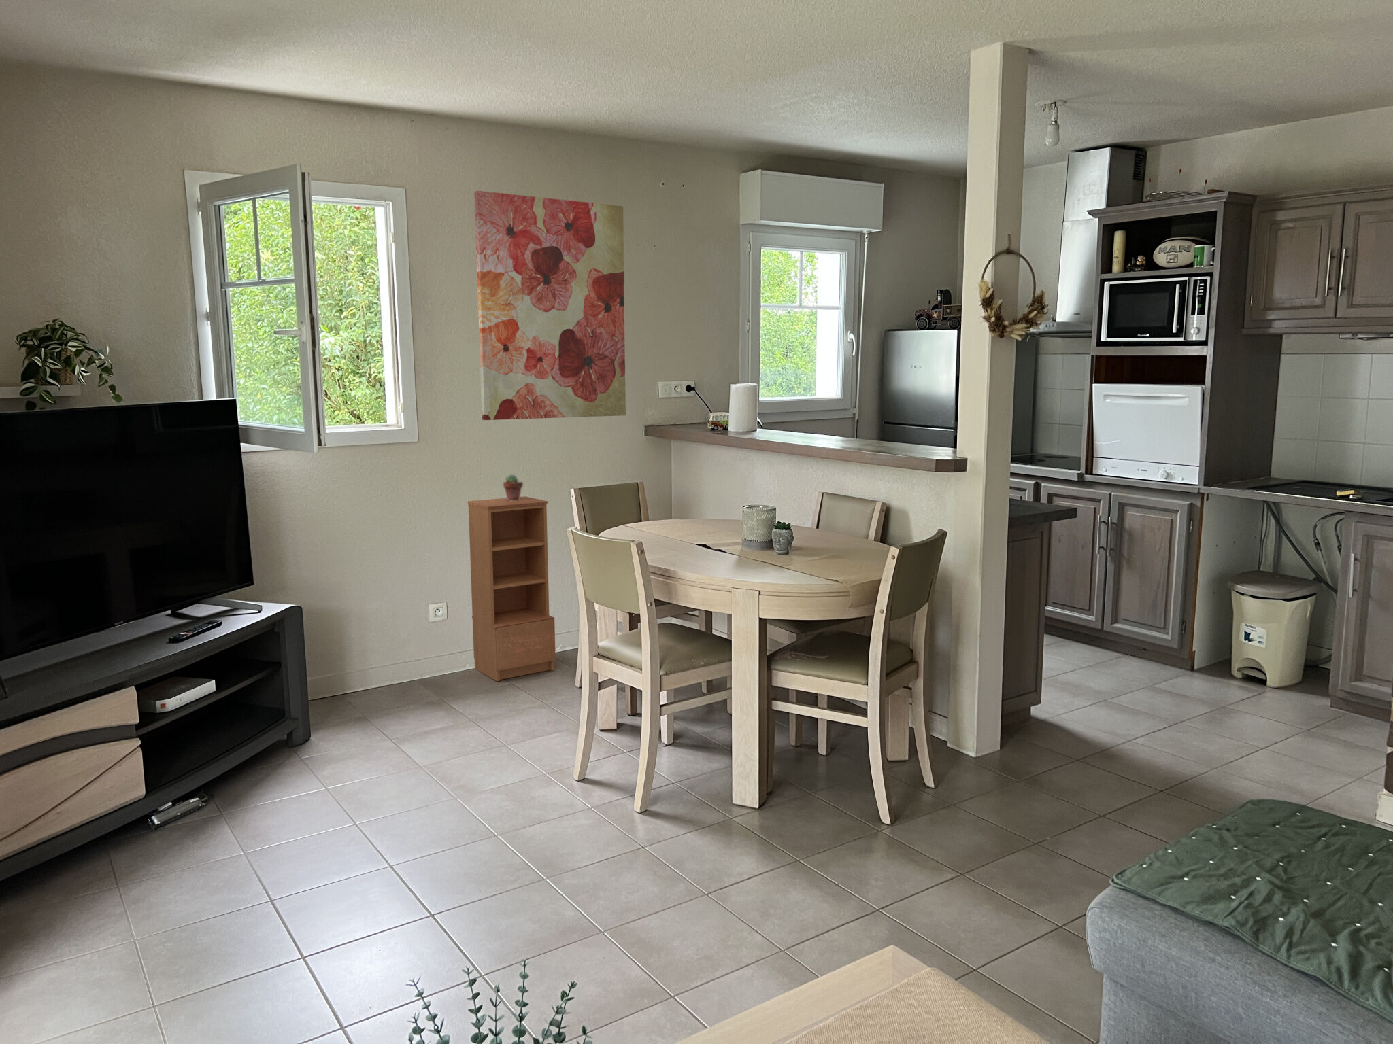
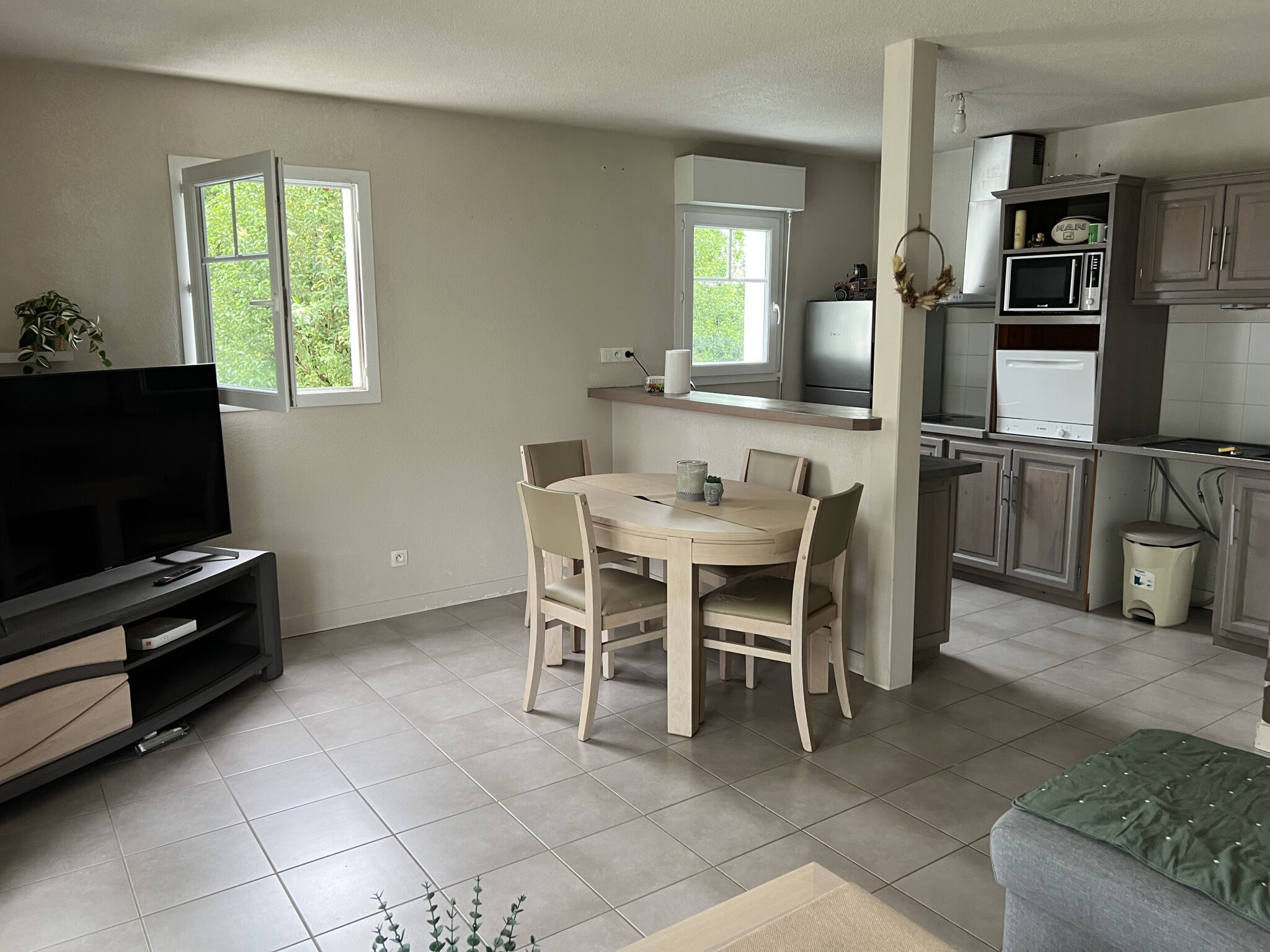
- potted succulent [502,474,523,501]
- bookcase [467,496,556,682]
- wall art [474,191,626,421]
